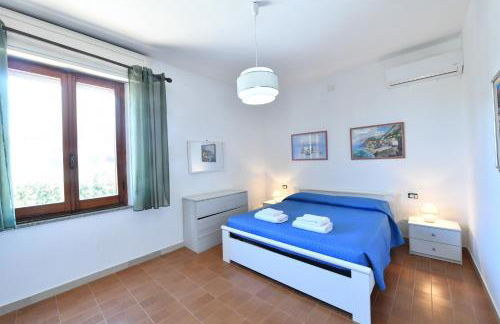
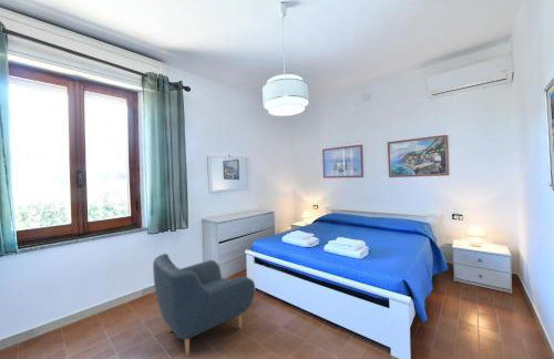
+ armchair [152,253,256,357]
